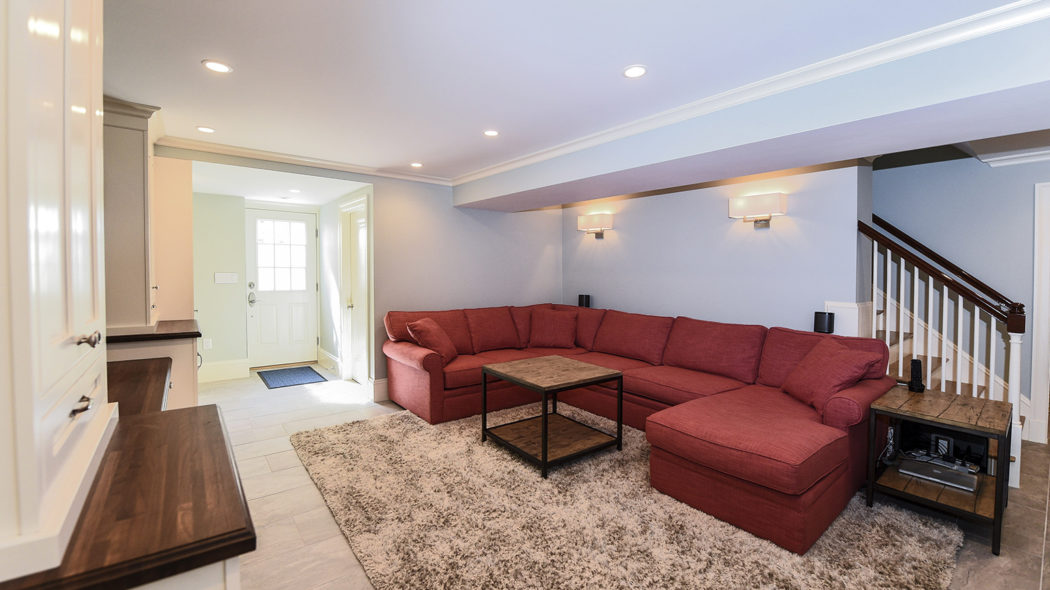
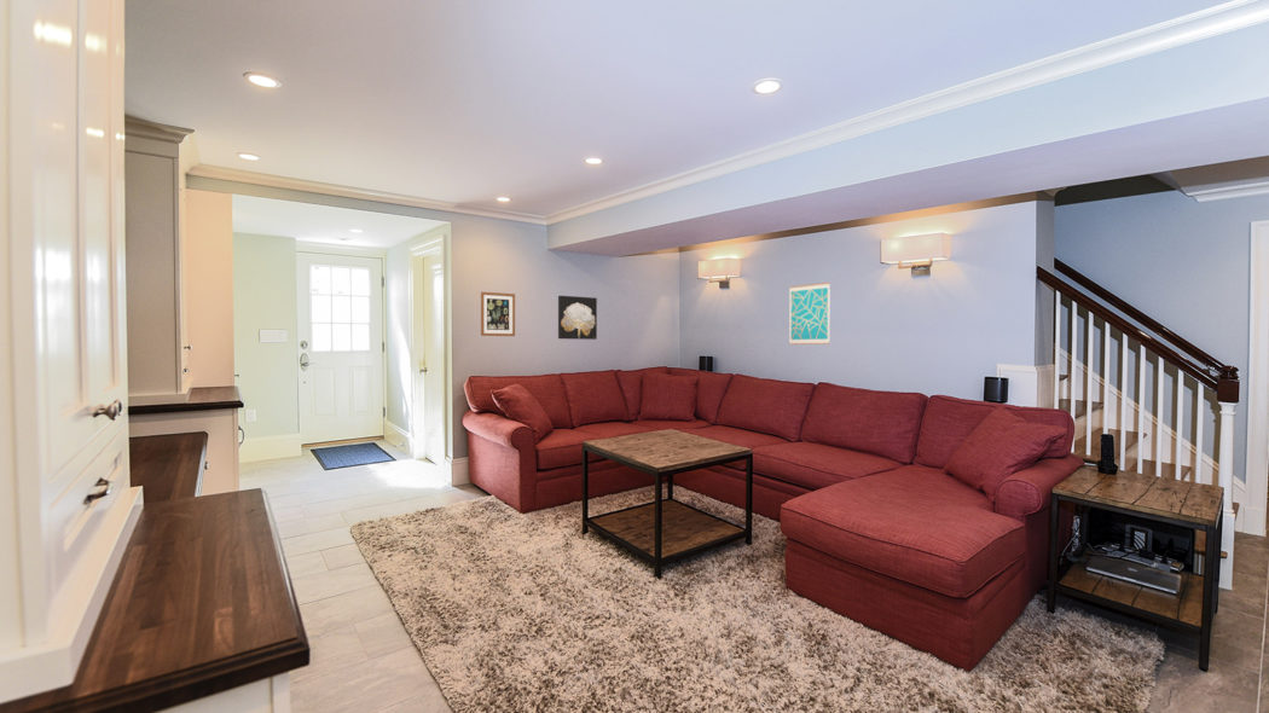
+ wall art [557,295,598,341]
+ wall art [480,291,516,337]
+ wall art [788,282,831,346]
